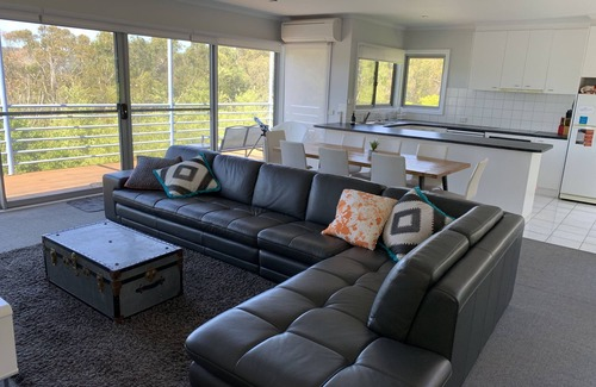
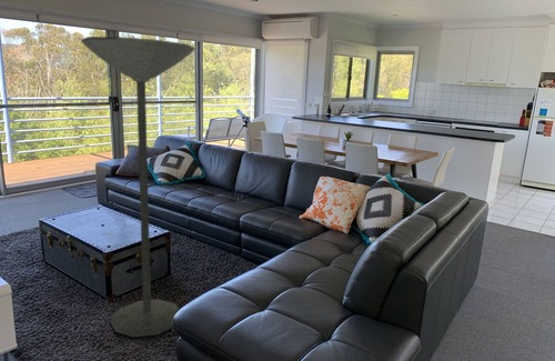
+ floor lamp [80,36,195,339]
